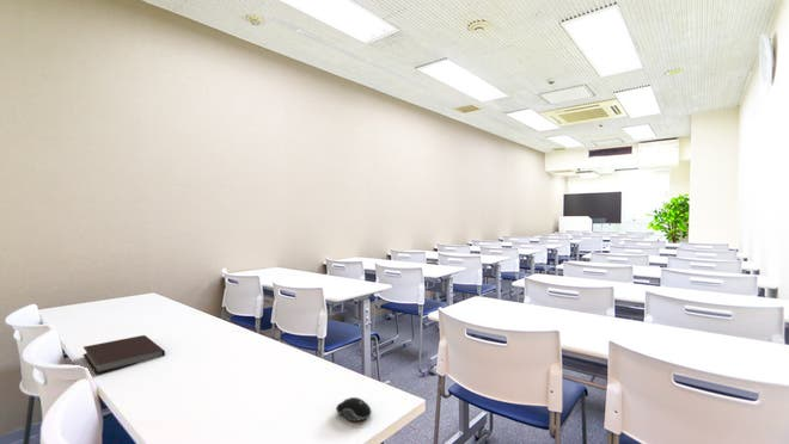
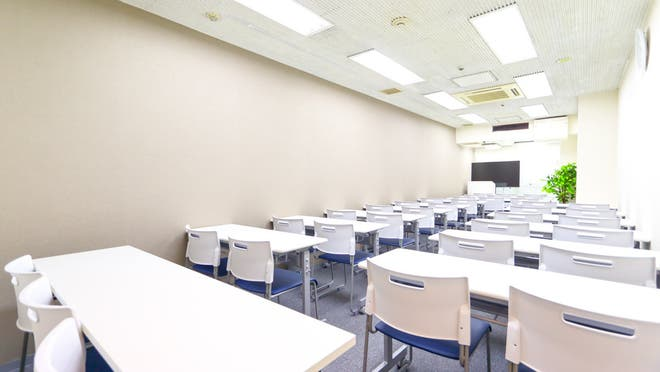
- notebook [82,334,166,375]
- computer mouse [335,396,373,423]
